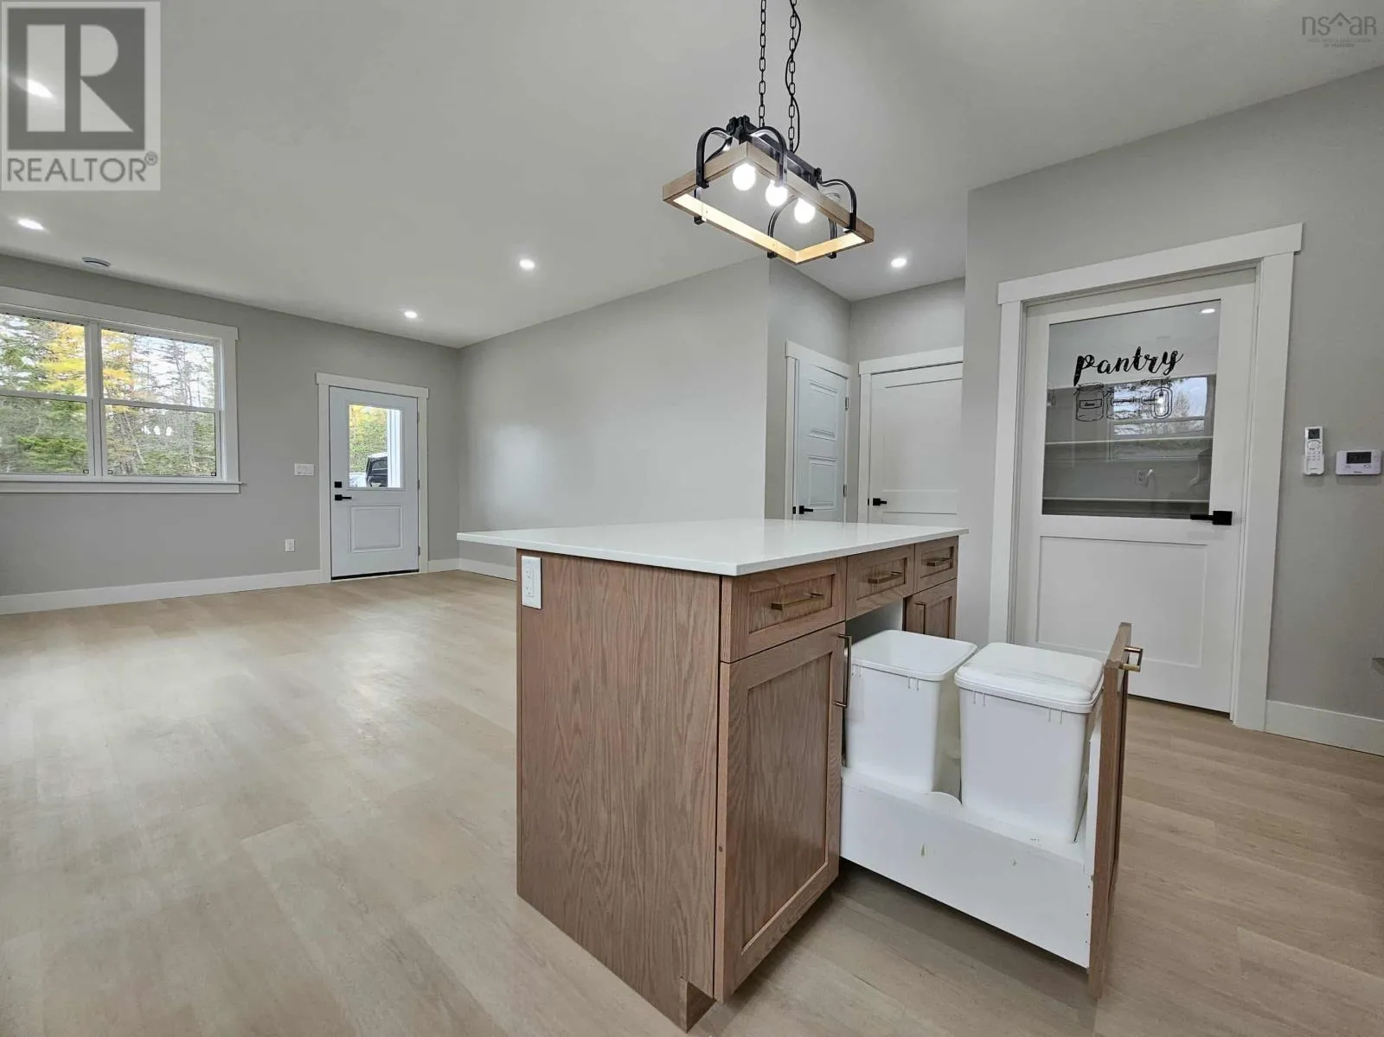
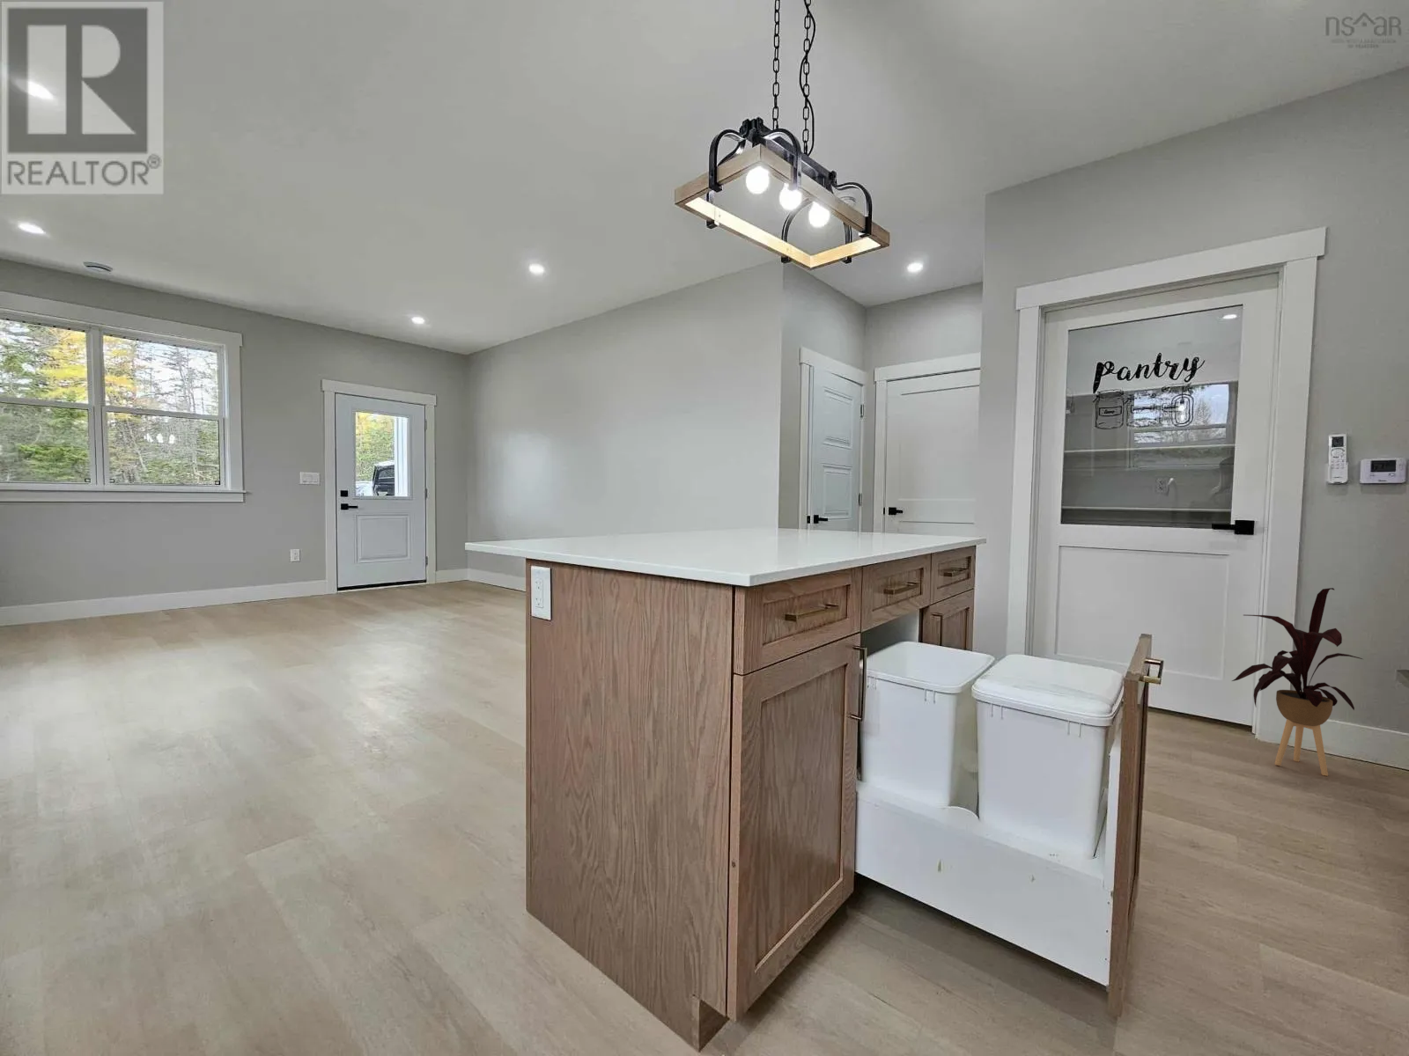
+ house plant [1231,587,1364,776]
